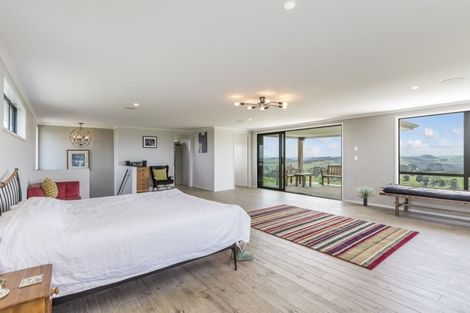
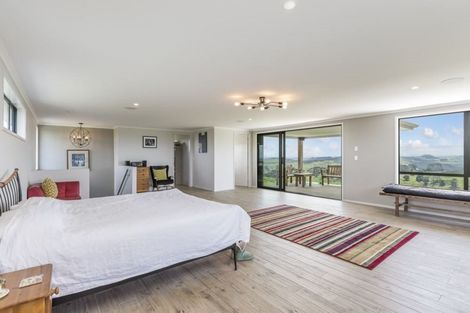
- potted plant [354,185,376,207]
